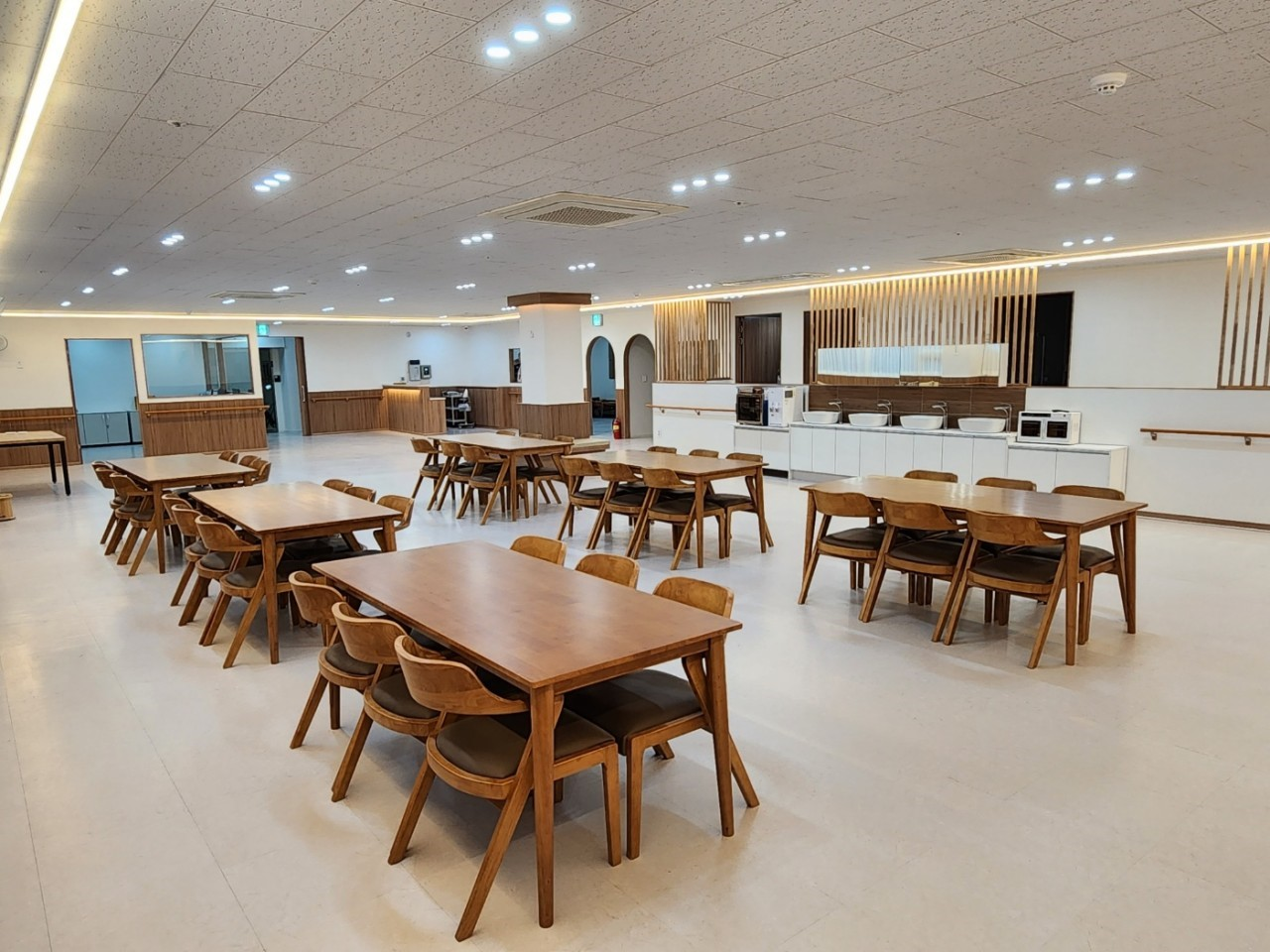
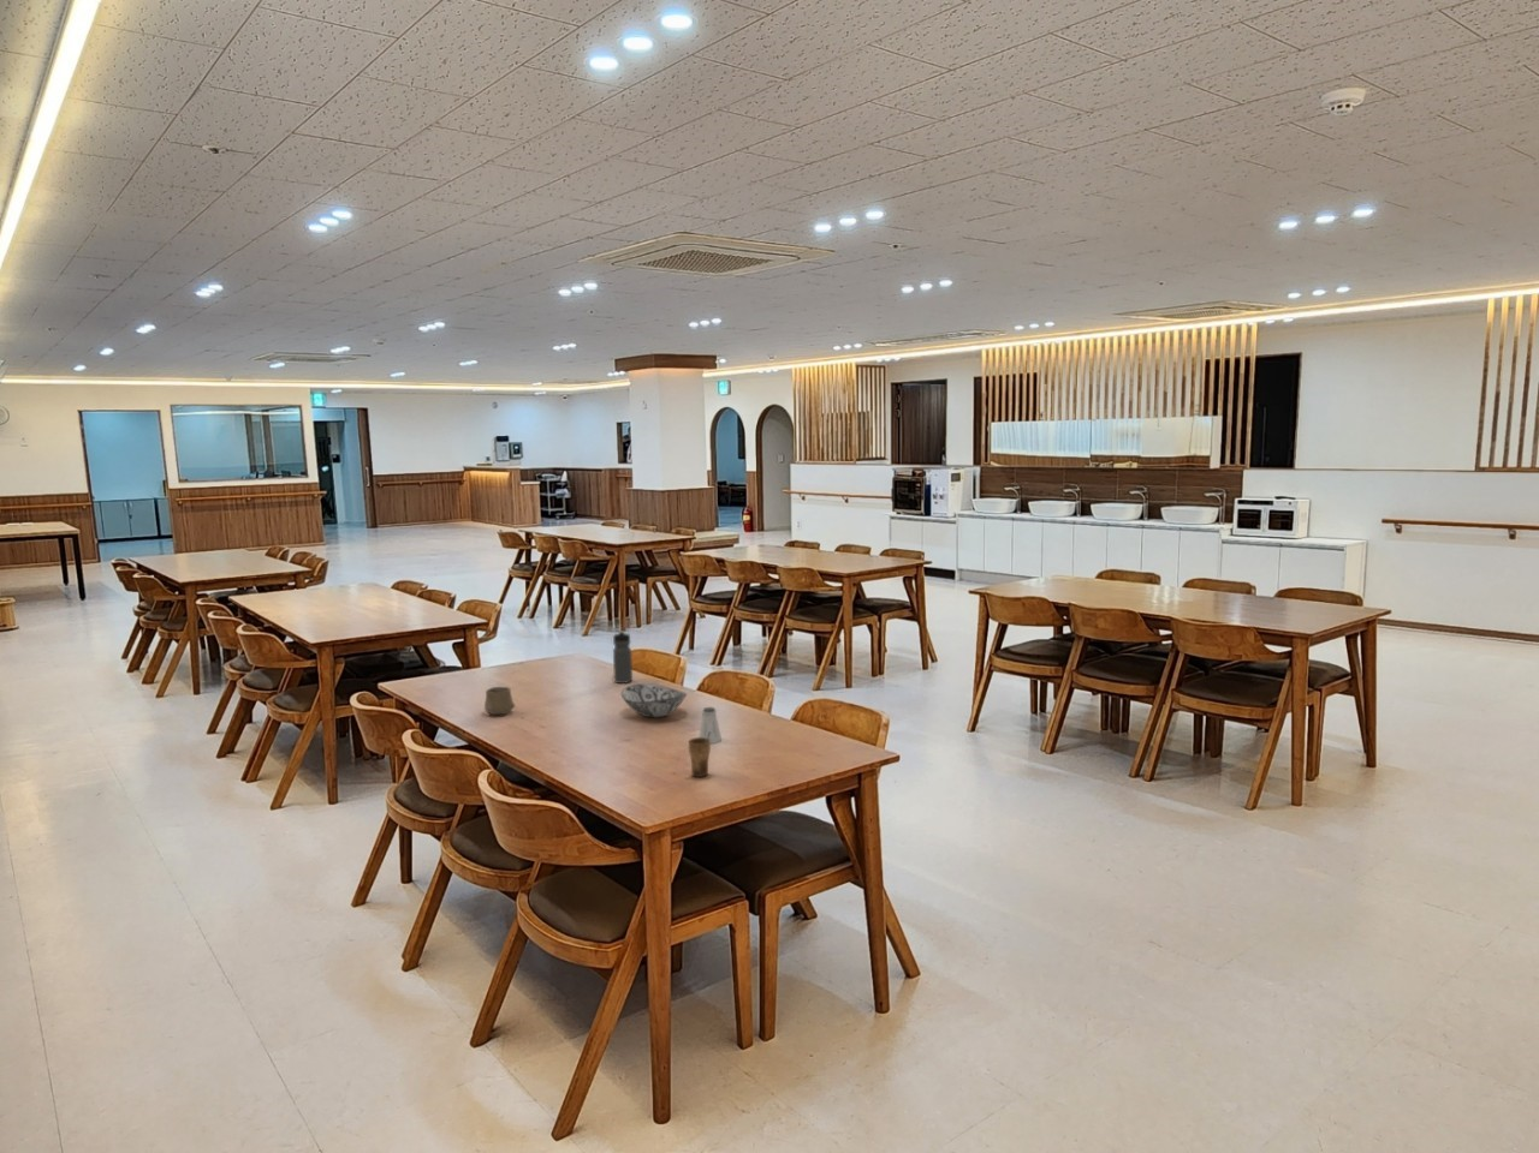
+ cup [484,686,516,716]
+ water bottle [612,630,634,684]
+ cup [688,732,711,779]
+ saltshaker [697,706,722,745]
+ decorative bowl [620,682,688,718]
